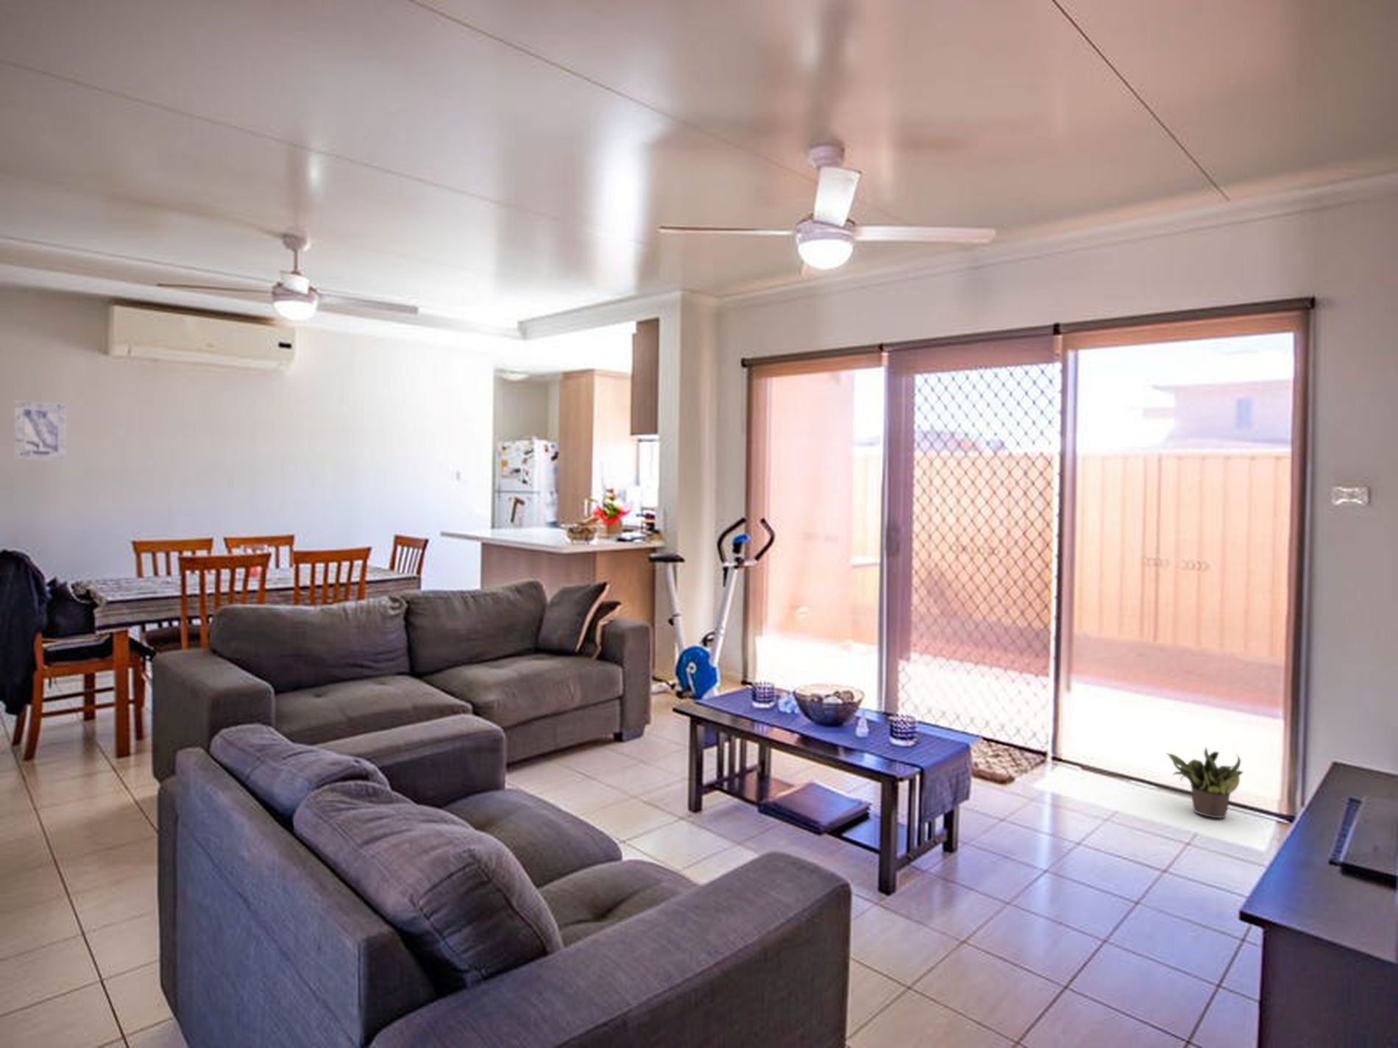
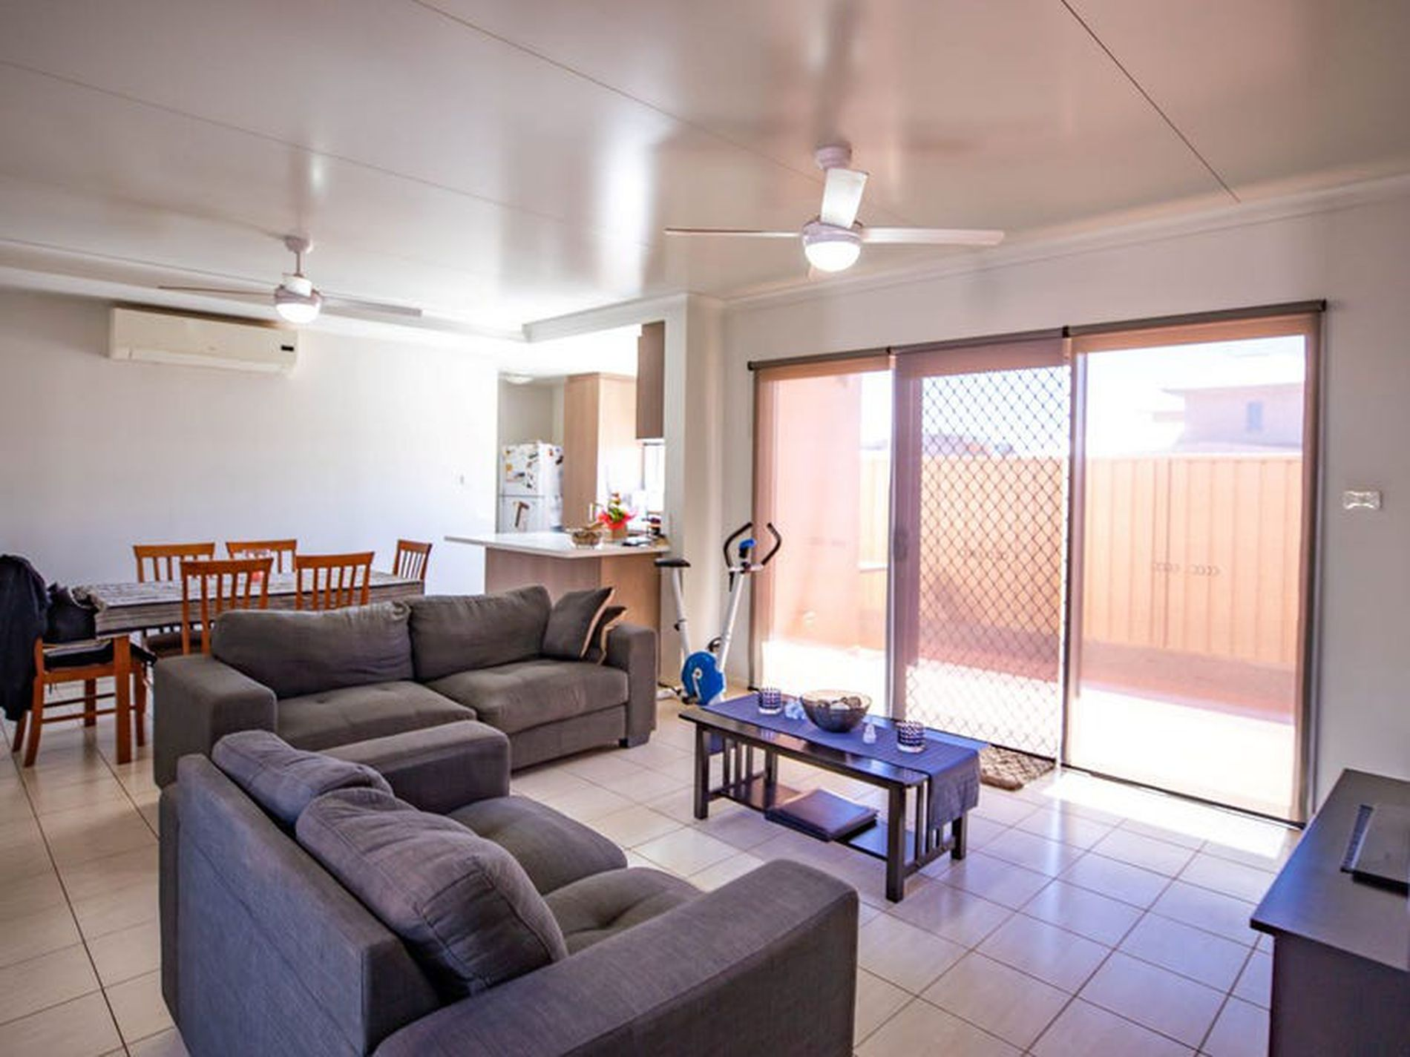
- potted plant [1165,745,1244,819]
- wall art [14,400,67,462]
